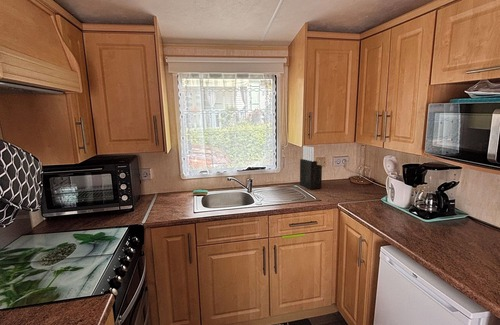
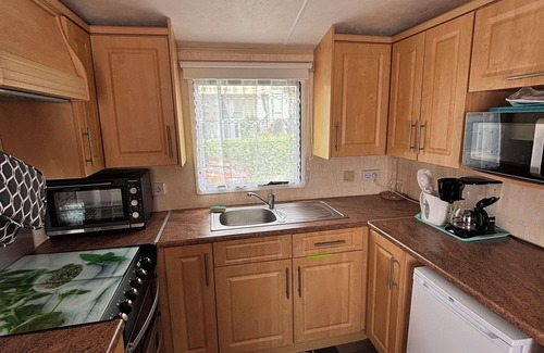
- knife block [299,145,323,190]
